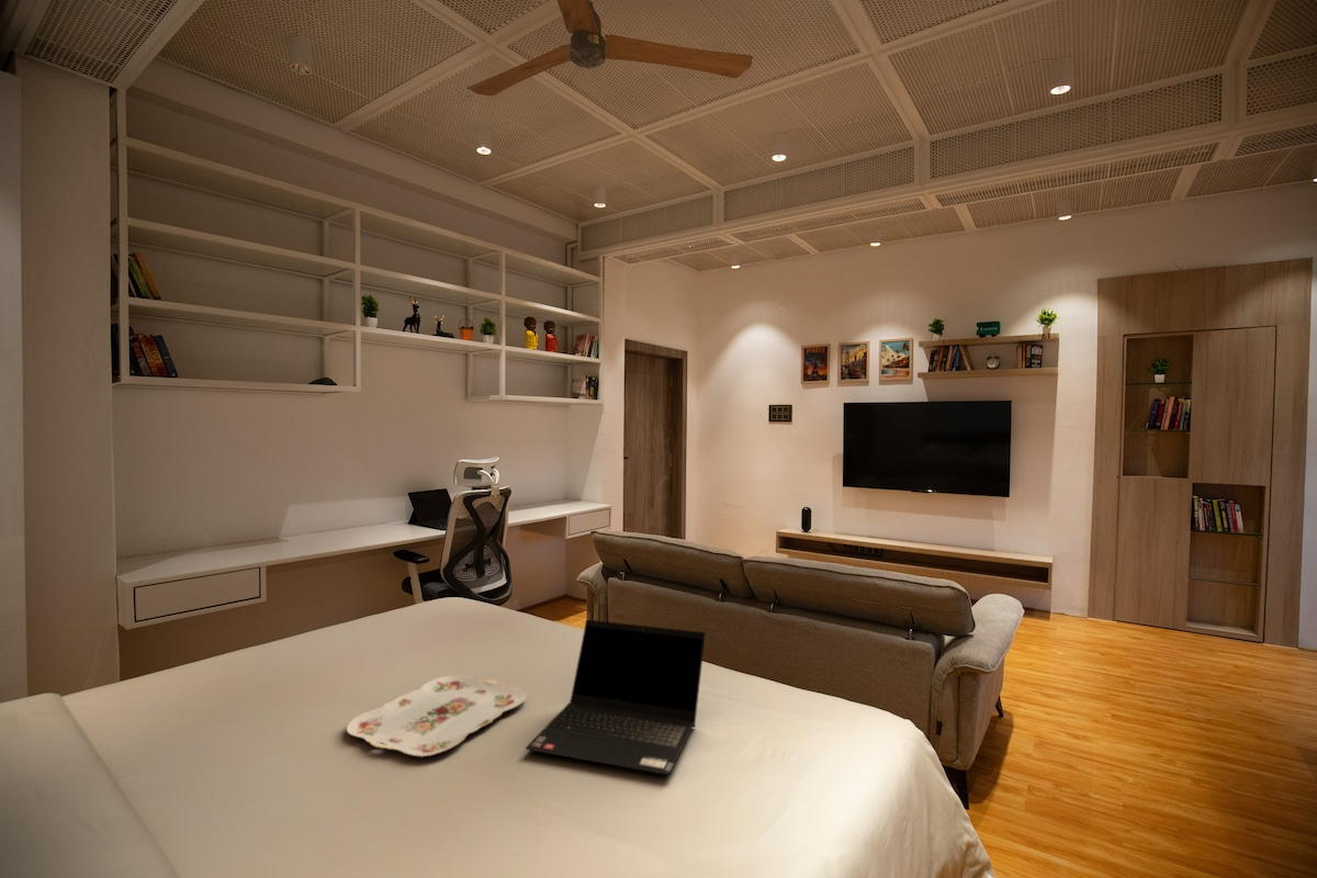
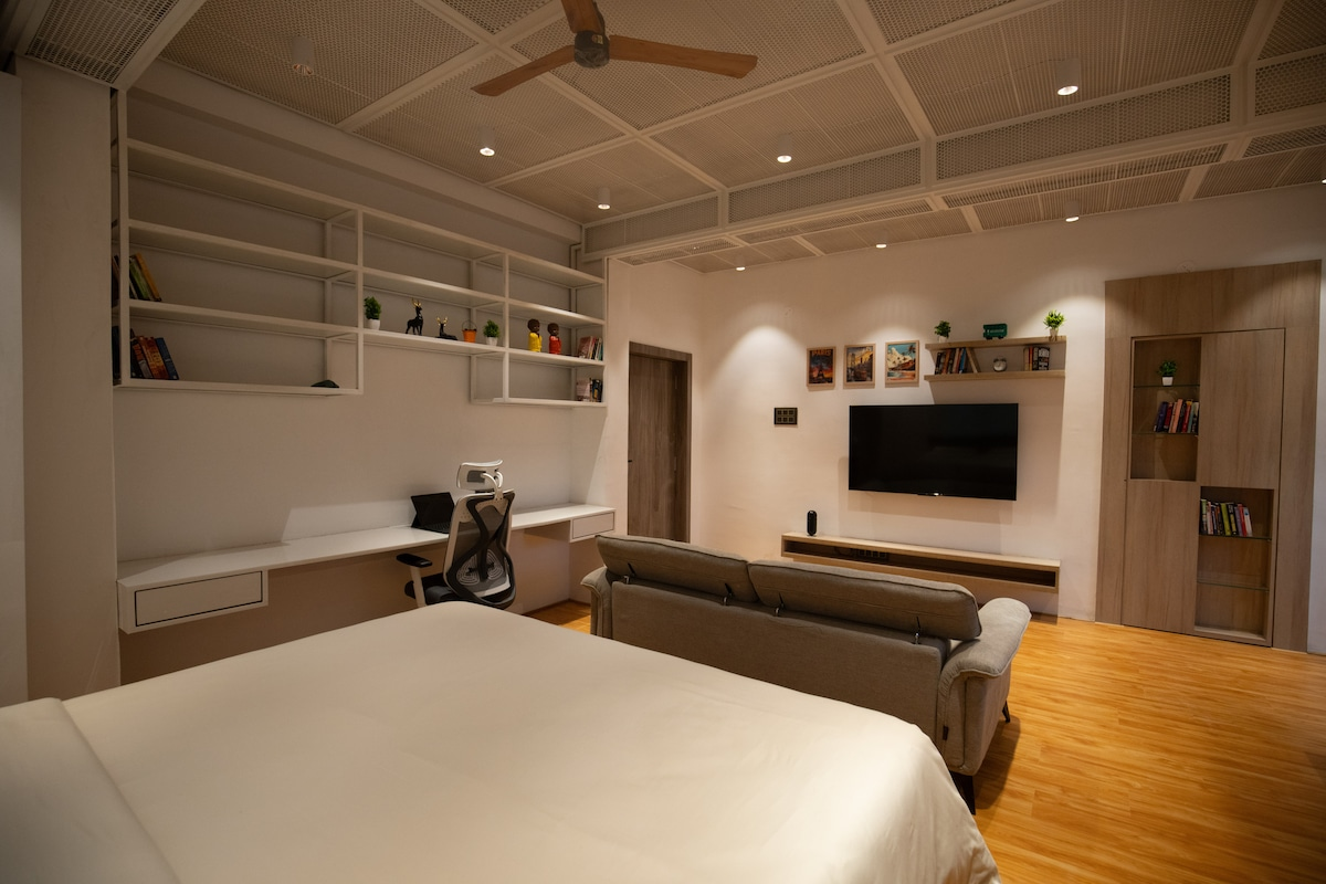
- laptop computer [525,619,707,776]
- serving tray [346,675,528,758]
